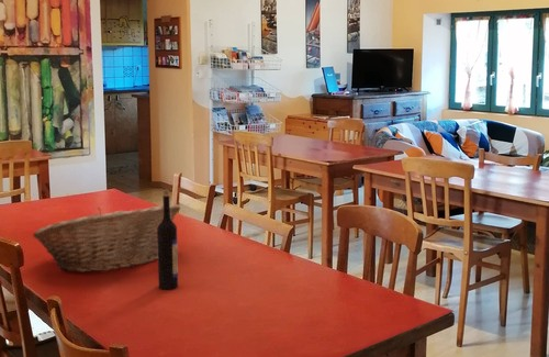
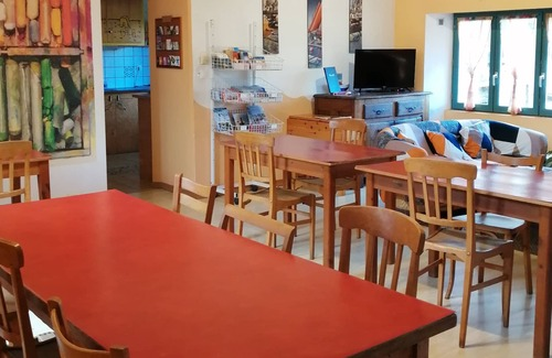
- wine bottle [157,189,179,290]
- fruit basket [32,202,181,274]
